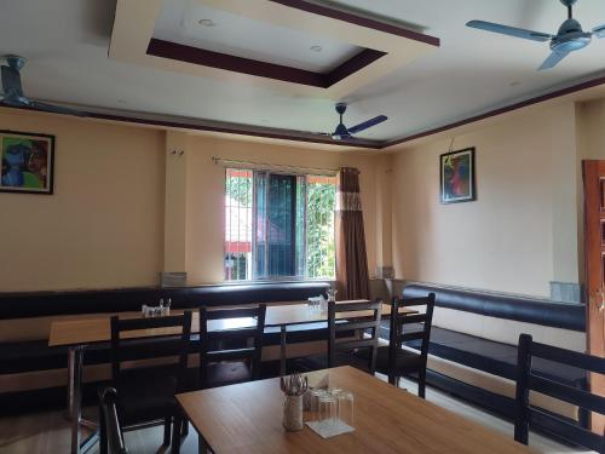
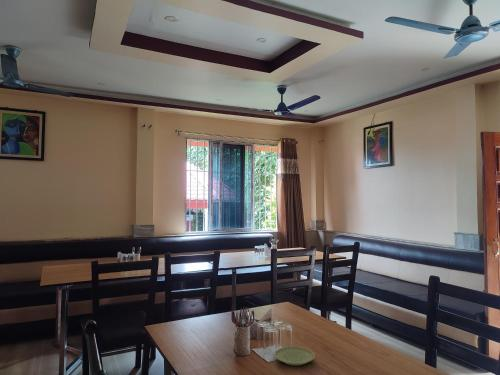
+ plate [273,345,316,366]
